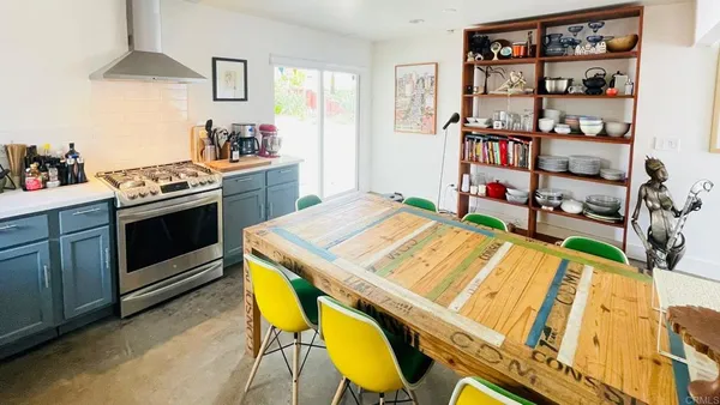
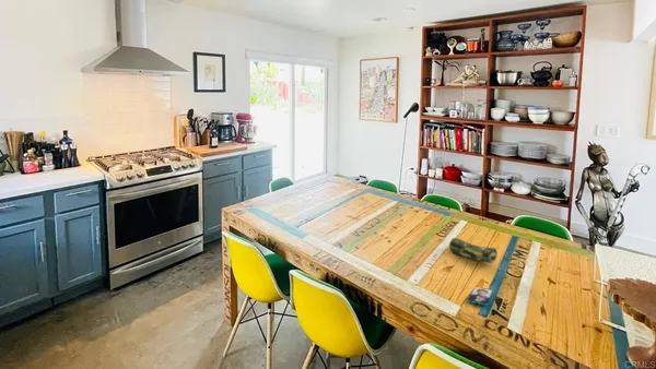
+ smartphone [466,286,494,307]
+ pencil case [448,237,499,264]
